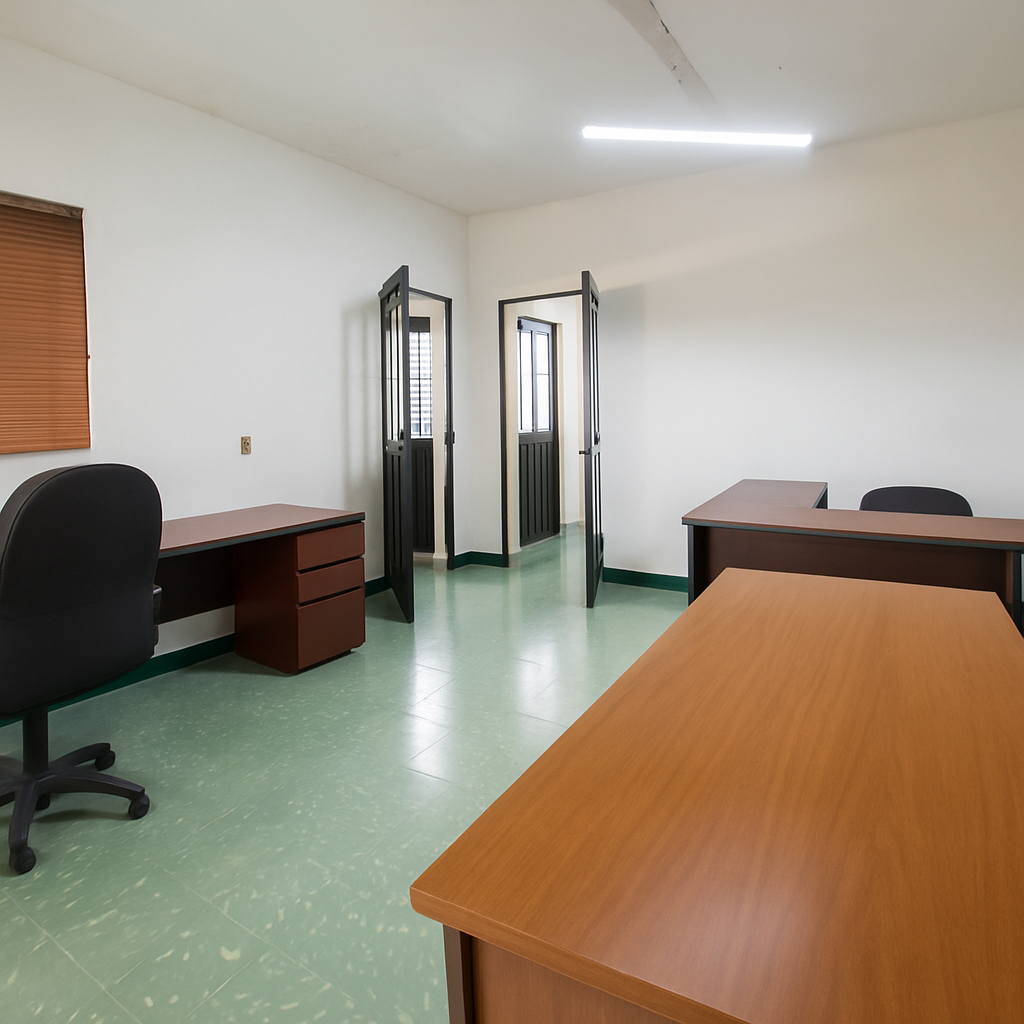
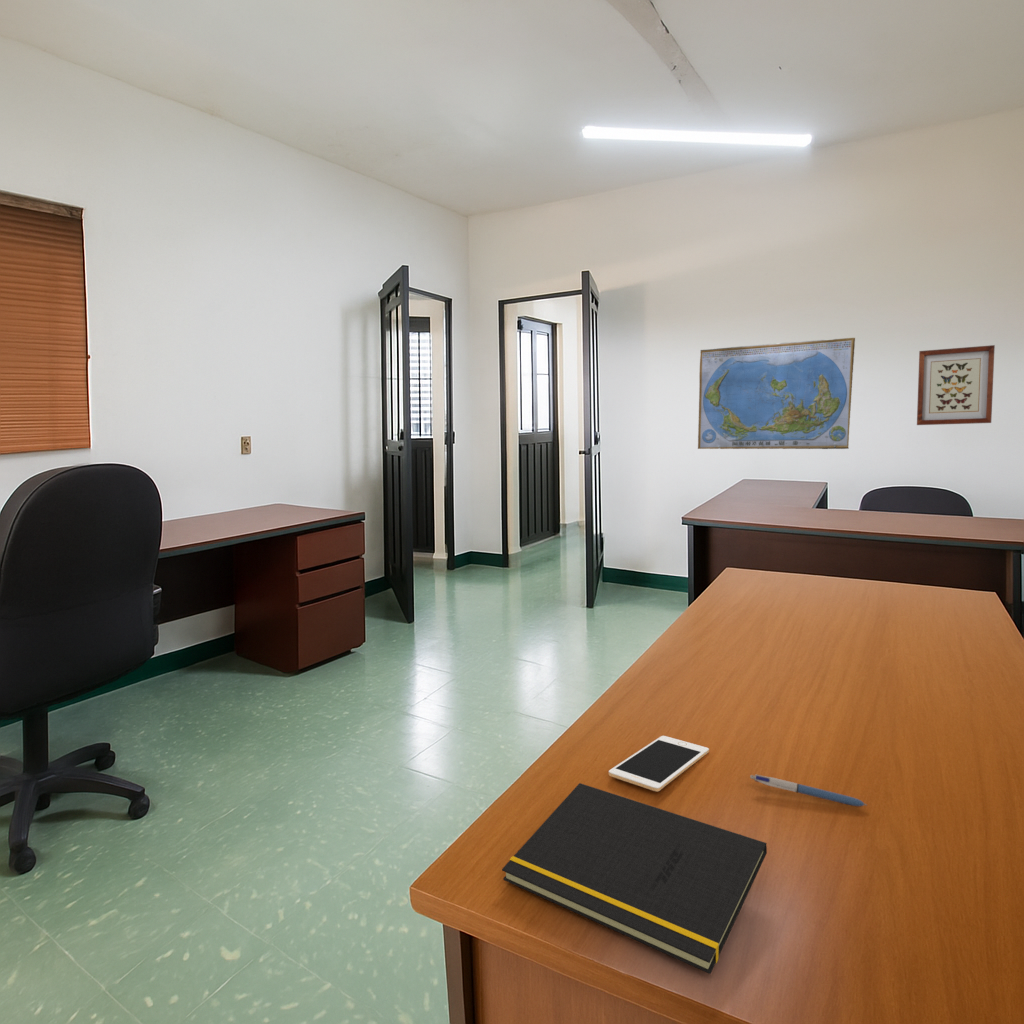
+ wall art [916,344,996,426]
+ world map [697,337,856,450]
+ pen [749,774,868,807]
+ cell phone [608,735,710,792]
+ notepad [501,782,768,975]
